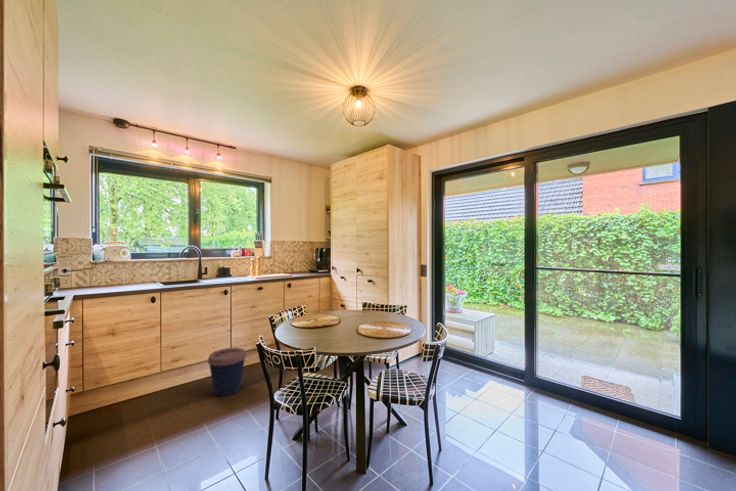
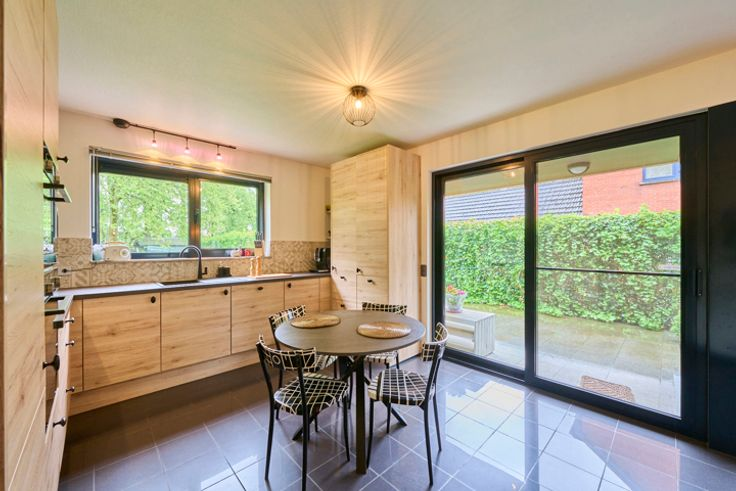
- coffee cup [207,347,247,397]
